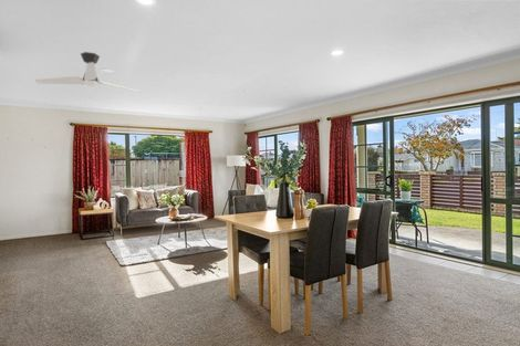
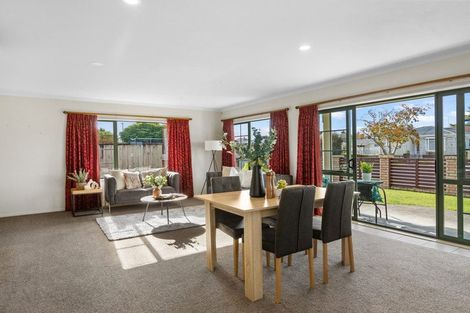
- ceiling fan [33,51,139,93]
